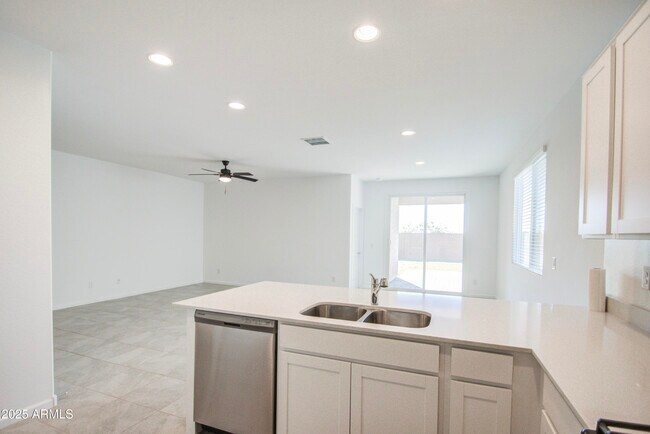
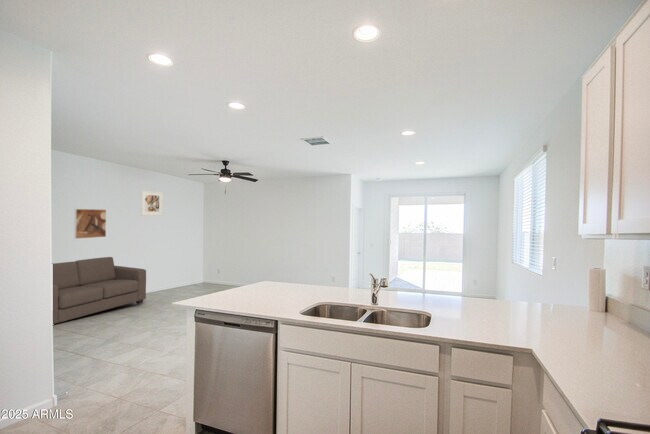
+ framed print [73,208,107,240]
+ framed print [140,190,164,216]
+ sofa [52,256,147,325]
